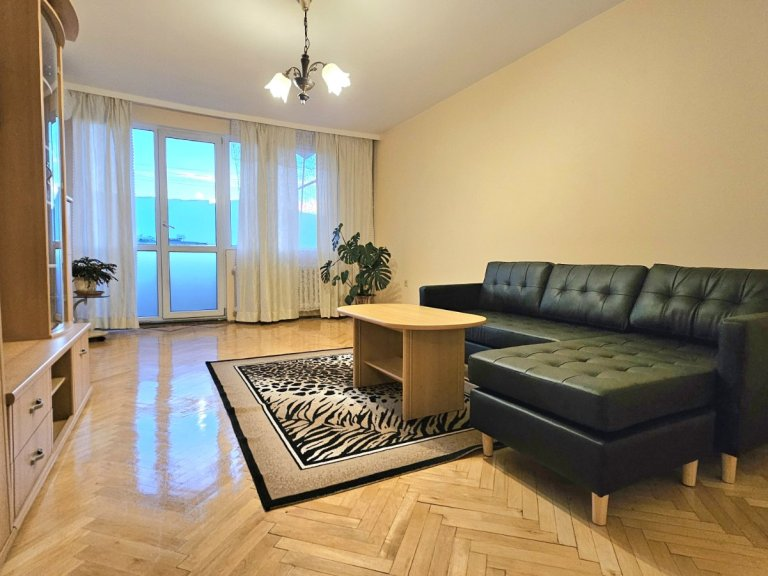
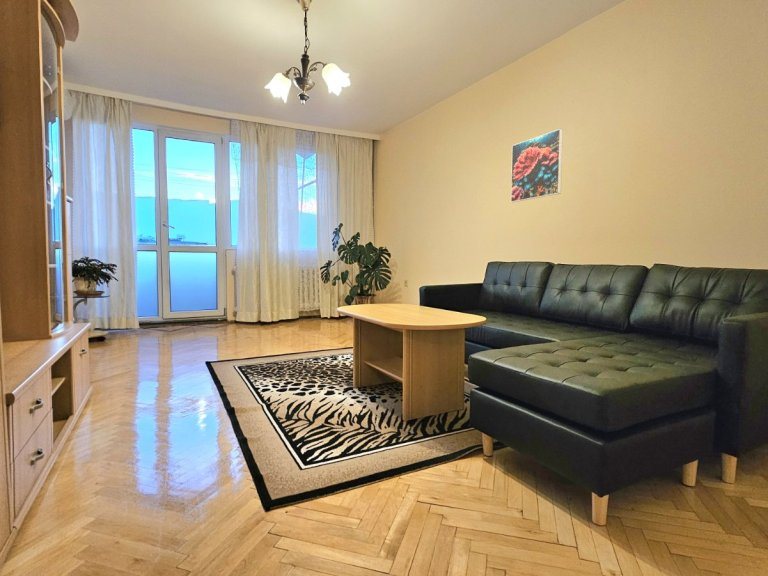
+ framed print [510,128,564,203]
